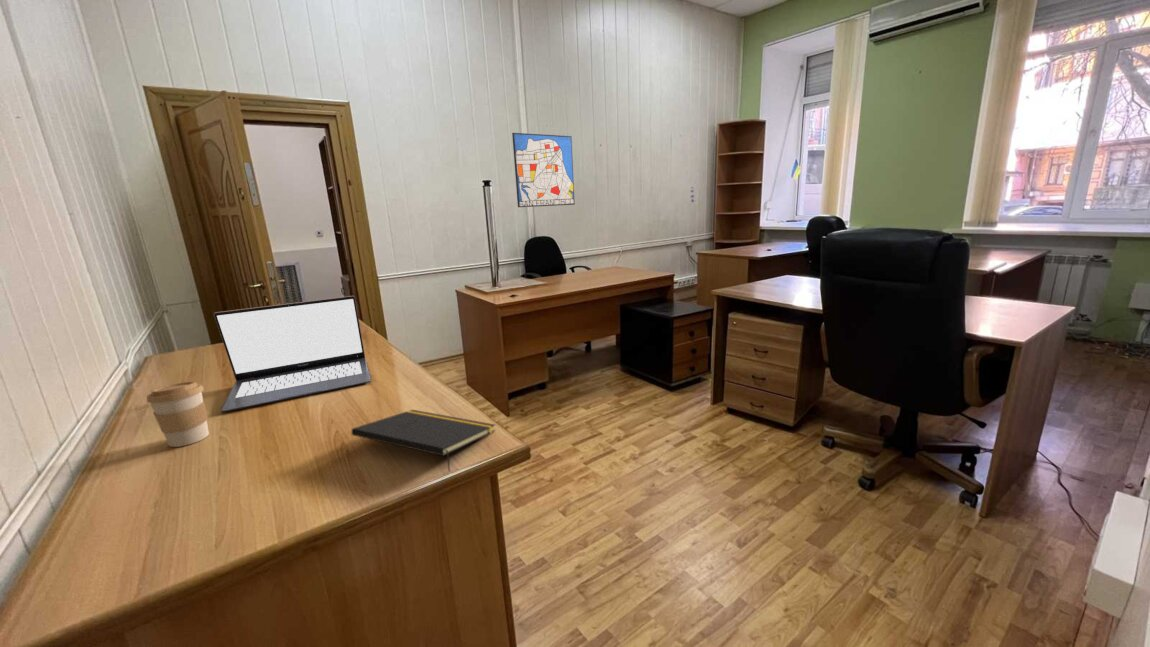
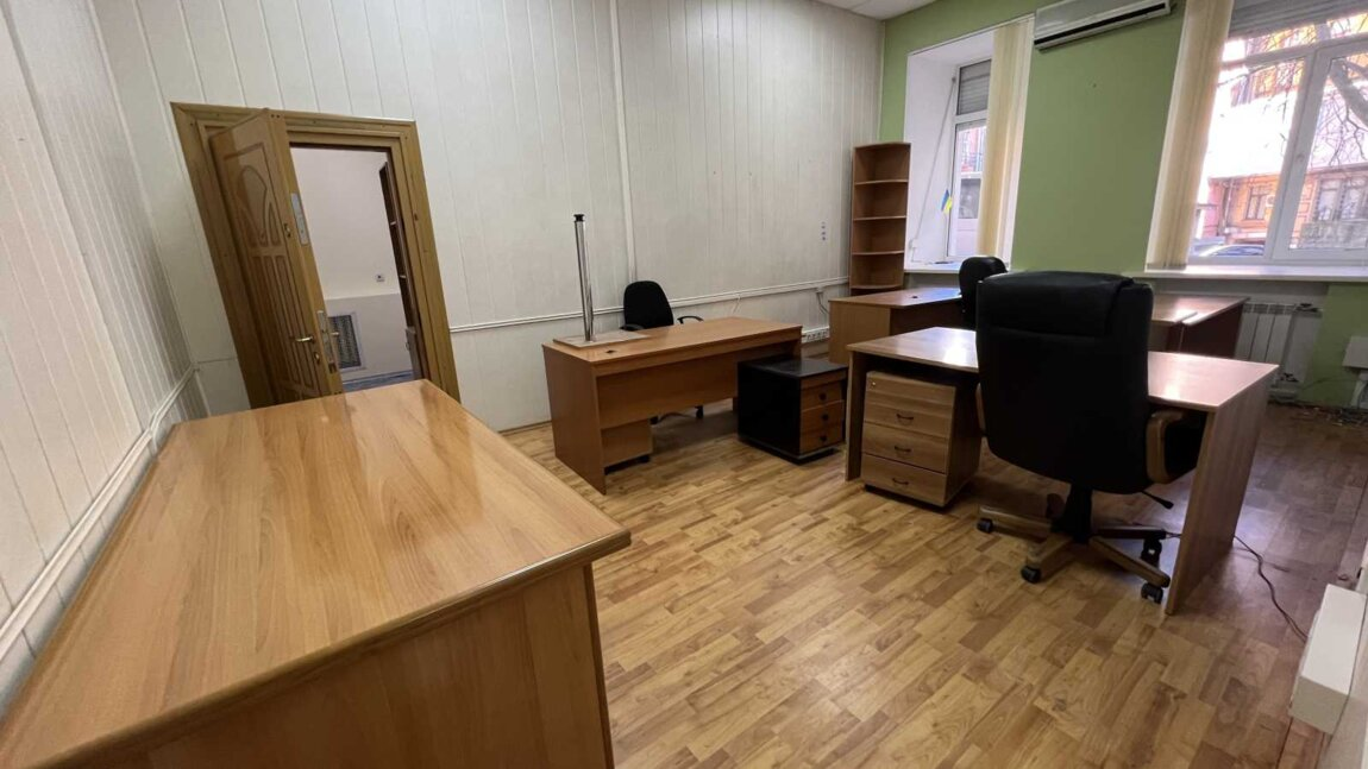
- coffee cup [146,381,210,448]
- wall art [511,132,576,208]
- laptop [213,295,372,413]
- notepad [351,409,496,473]
